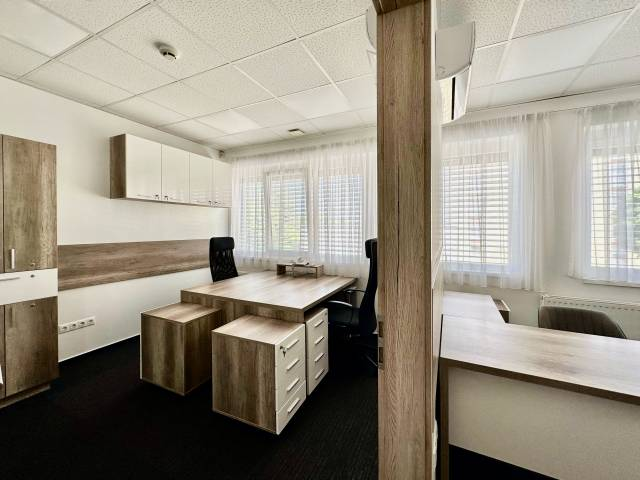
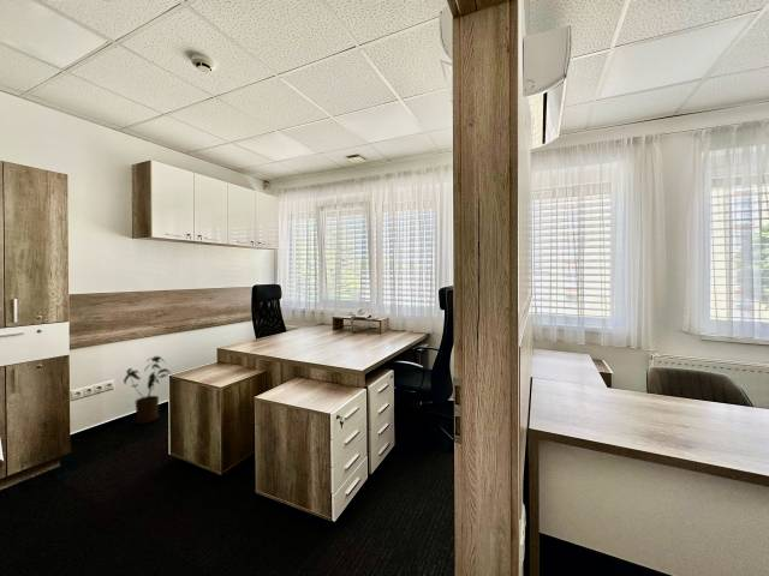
+ house plant [123,355,173,425]
